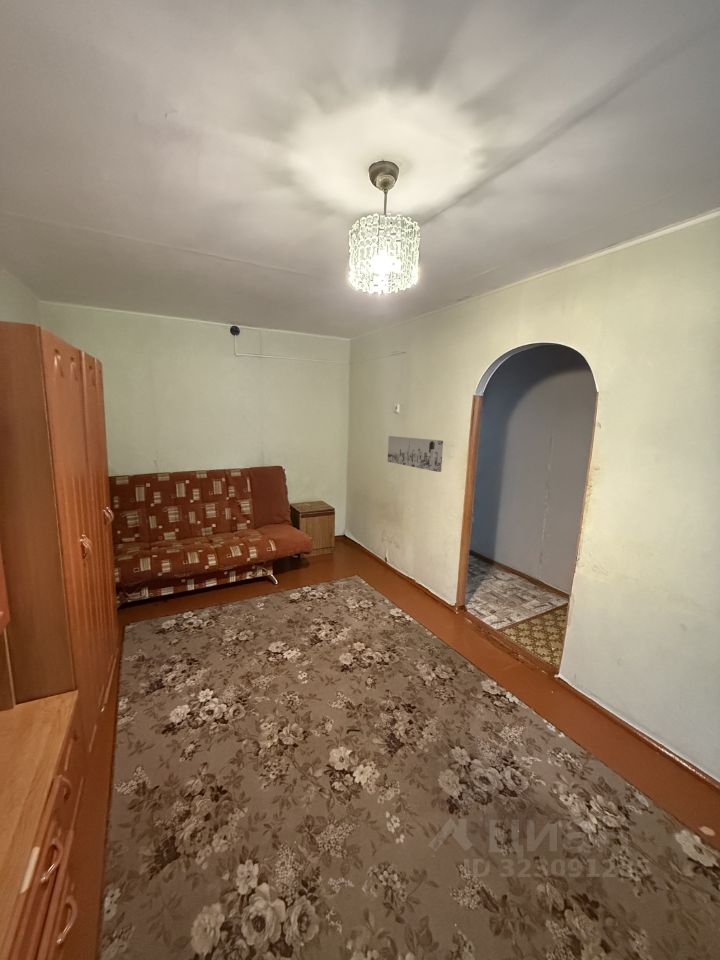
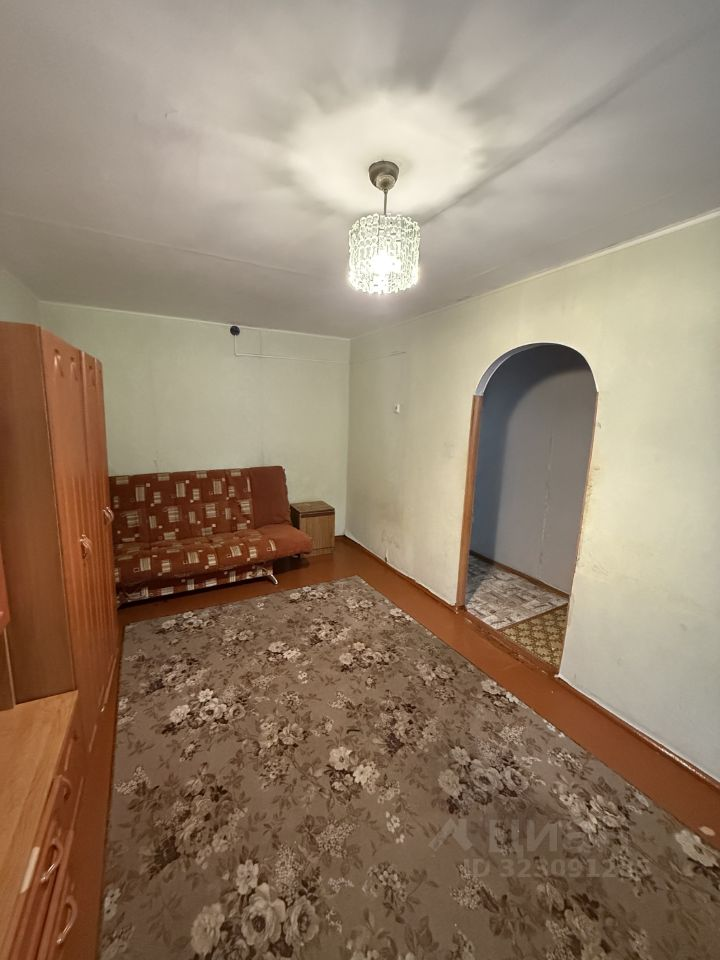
- wall art [387,435,444,473]
